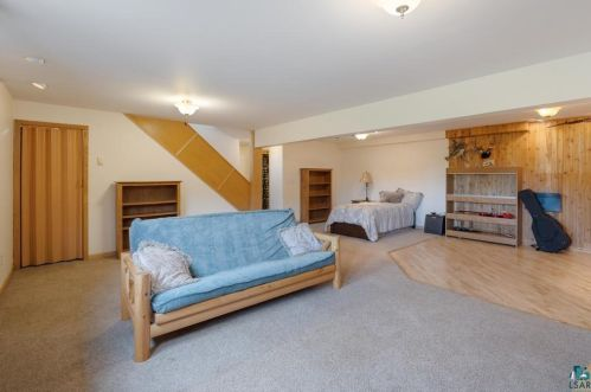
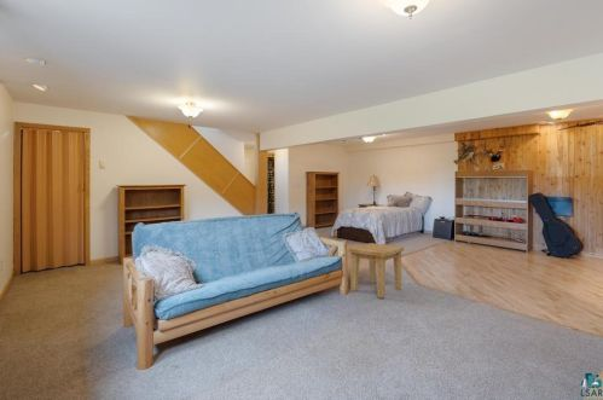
+ side table [348,242,405,298]
